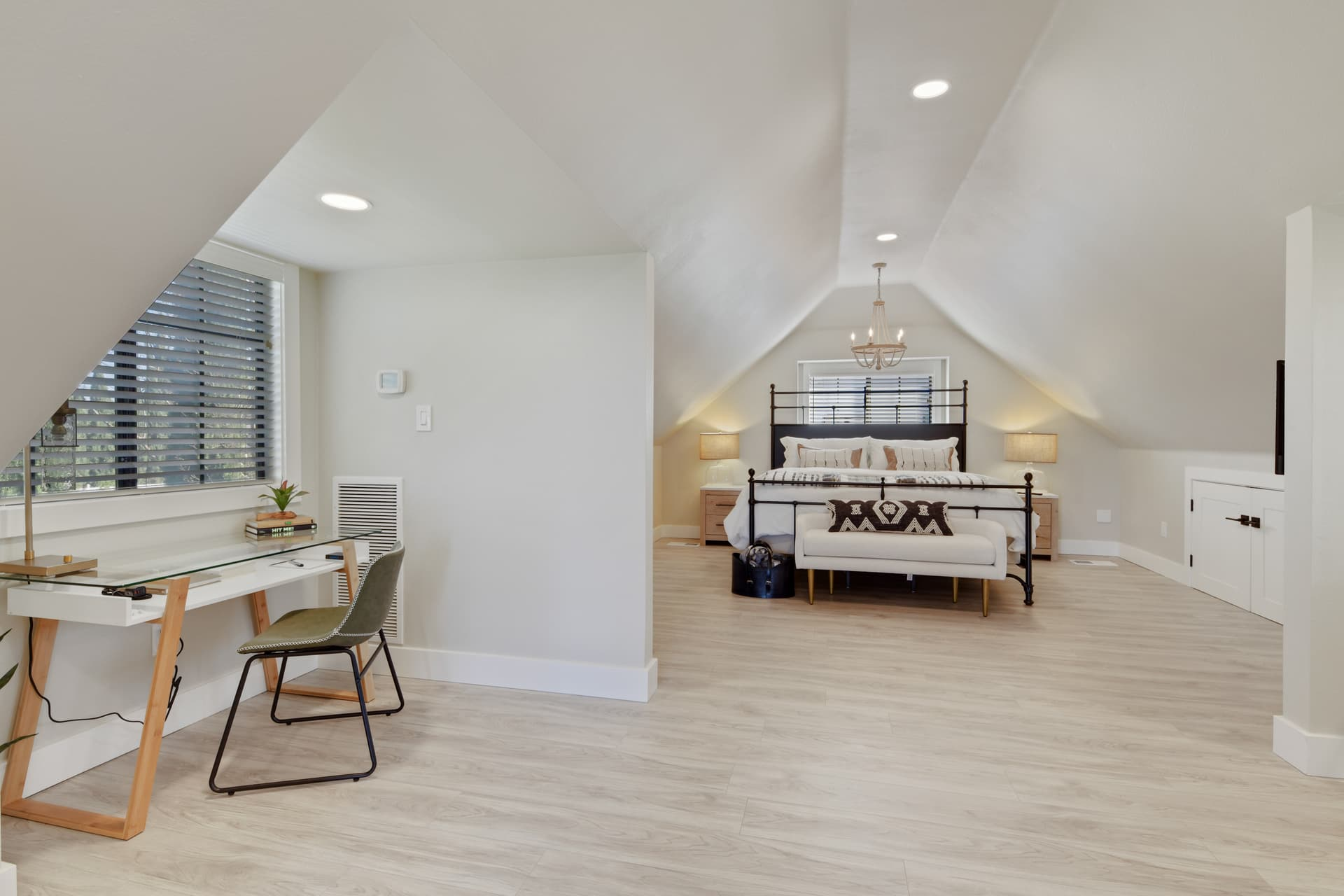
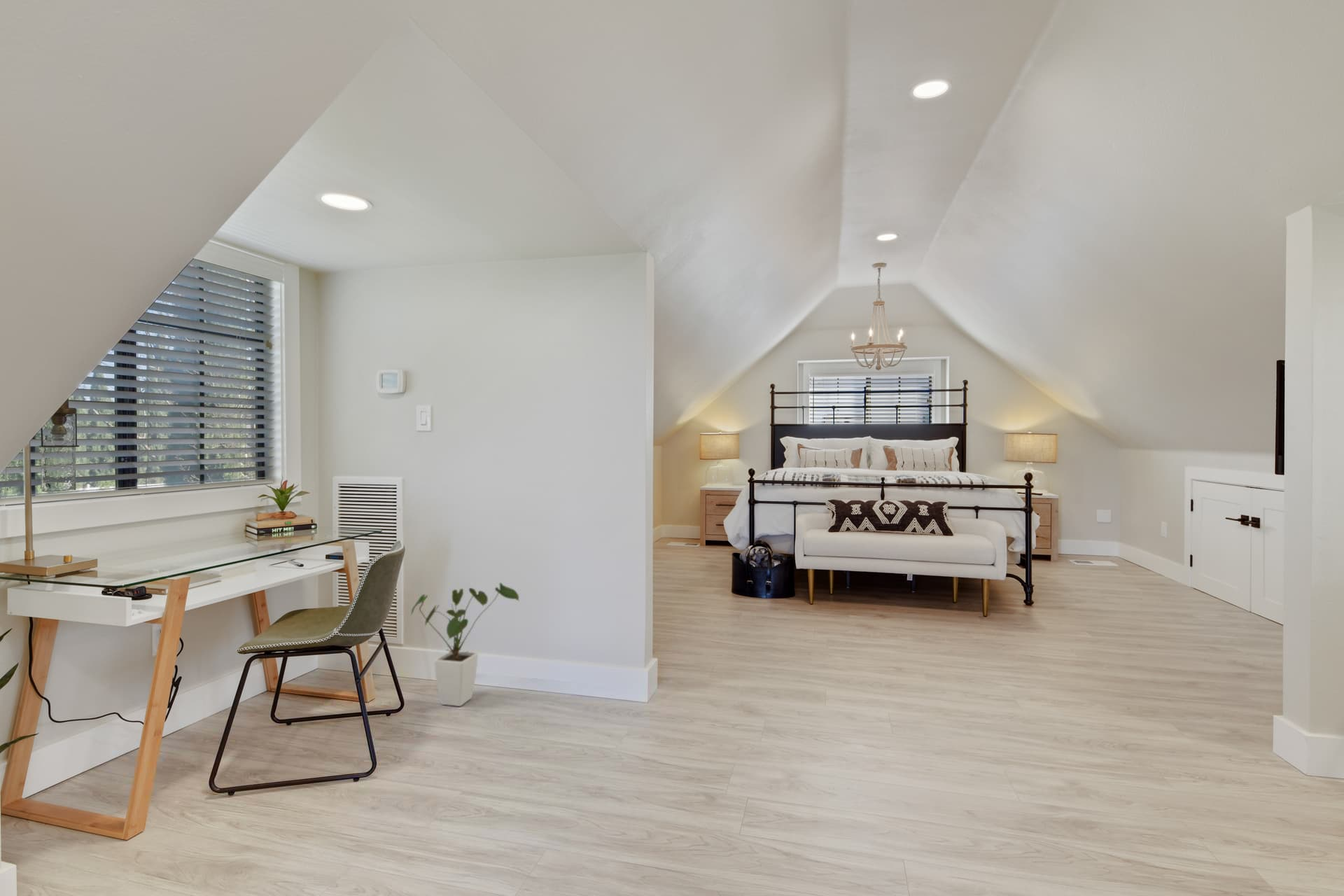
+ house plant [409,582,520,707]
